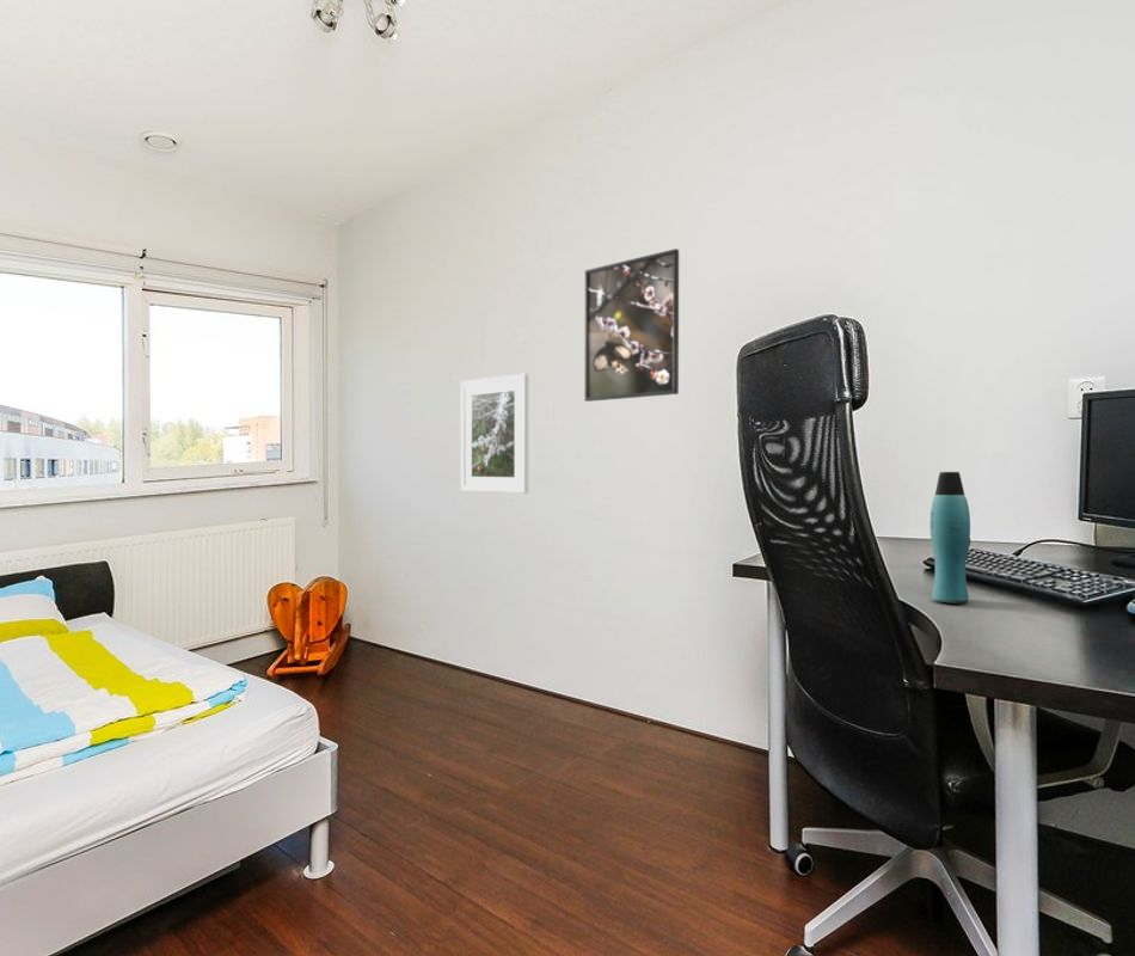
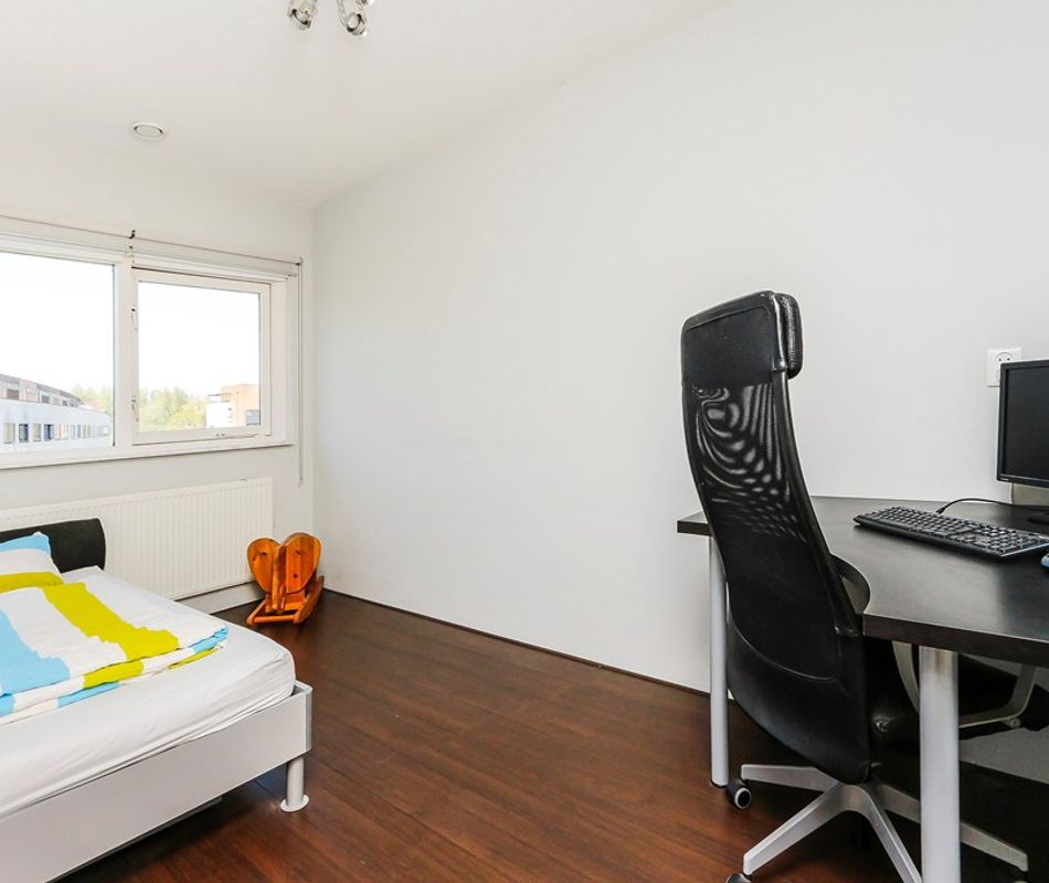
- bottle [930,471,973,605]
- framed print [460,373,529,495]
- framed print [583,247,680,403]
